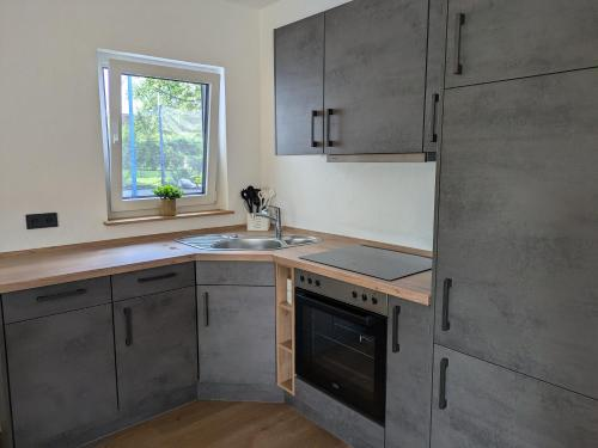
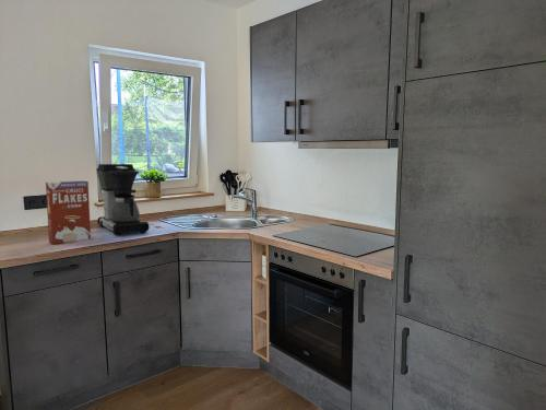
+ coffee maker [95,163,151,236]
+ cereal box [45,180,92,245]
